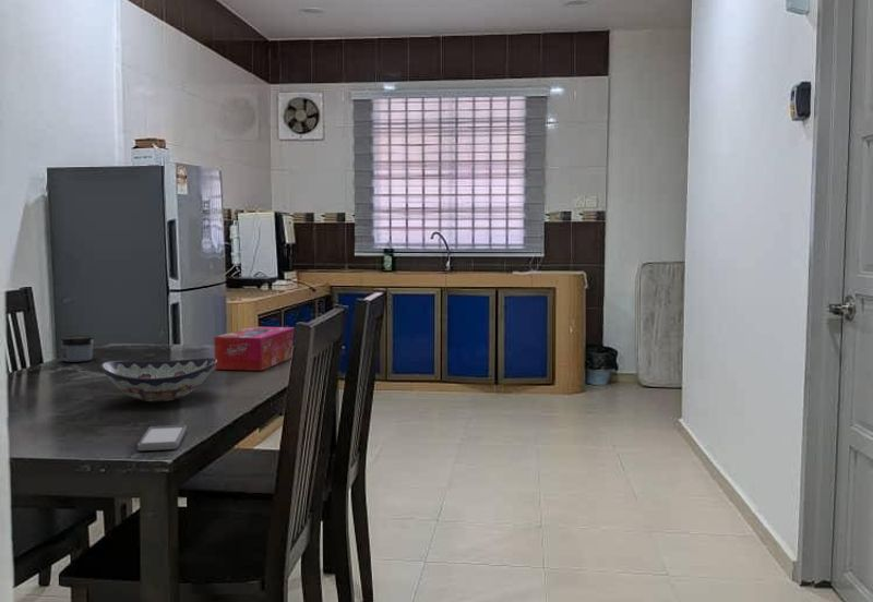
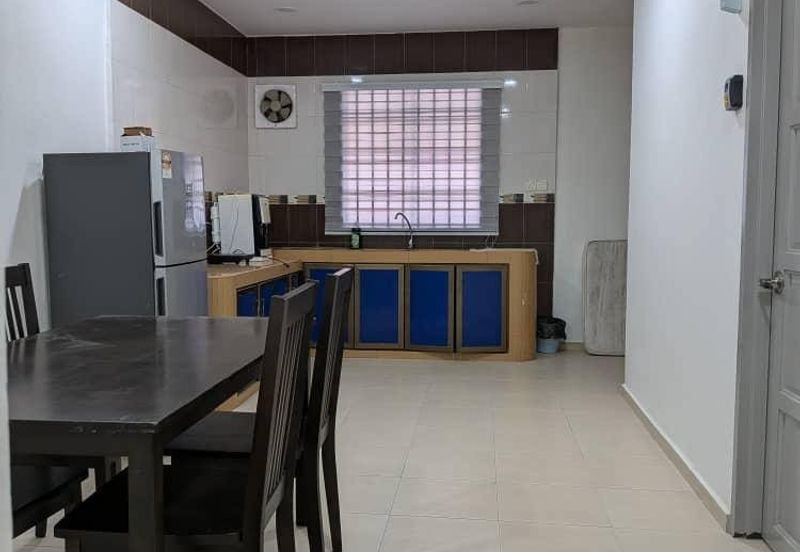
- tissue box [213,326,296,372]
- smartphone [136,424,188,452]
- jar [60,335,95,363]
- decorative bowl [99,357,217,402]
